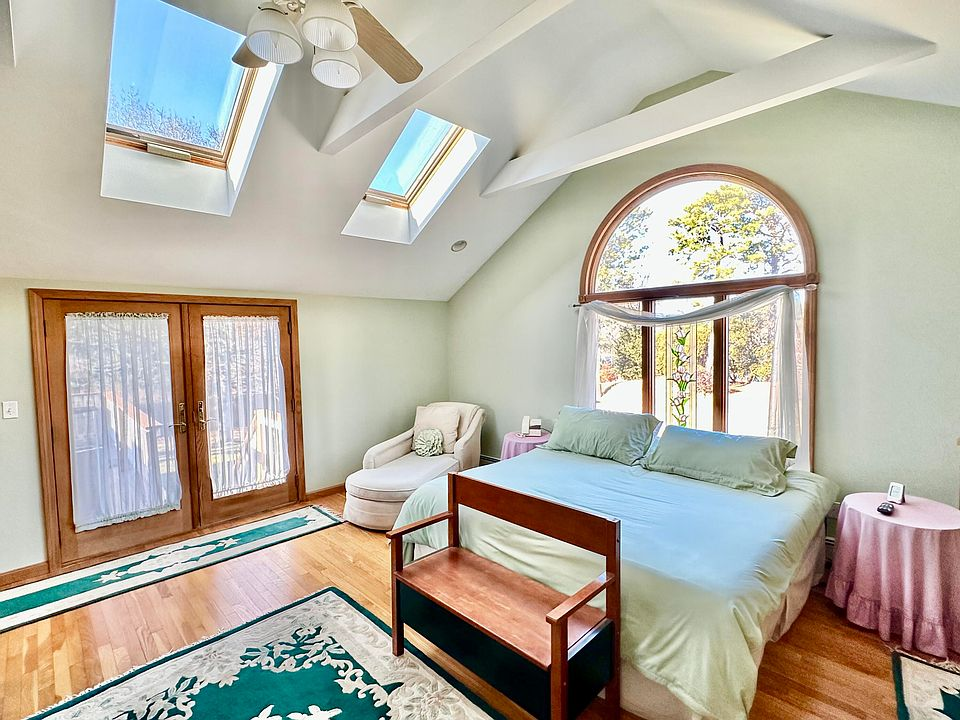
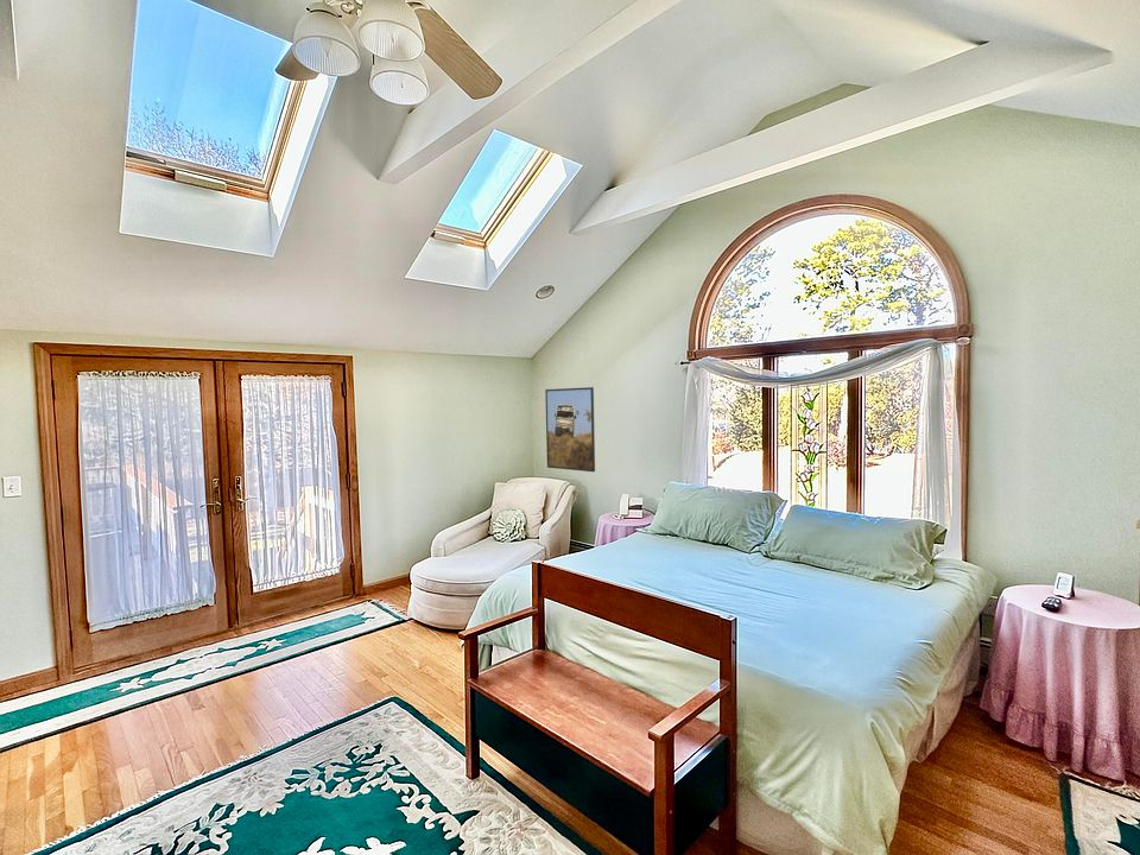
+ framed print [544,386,596,473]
